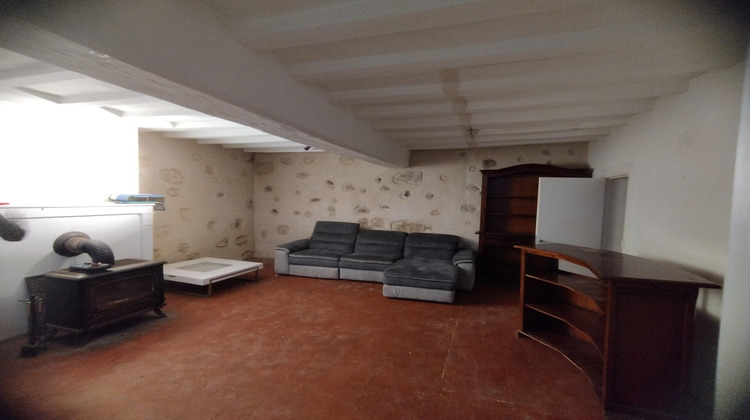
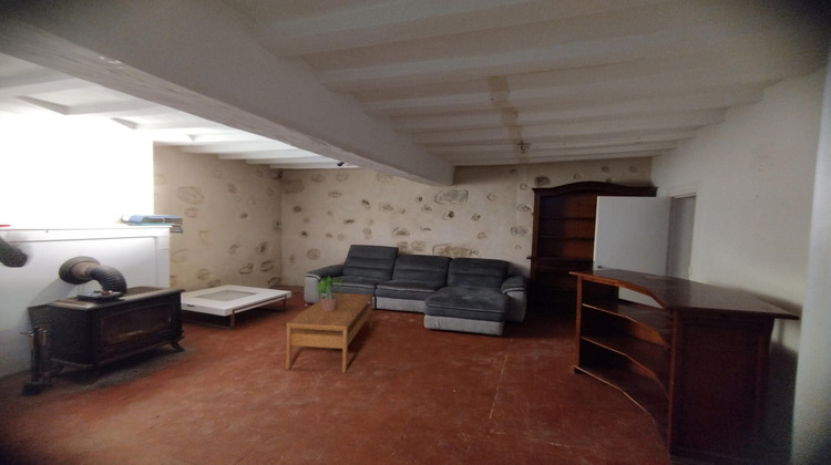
+ potted plant [312,276,346,311]
+ coffee table [285,291,375,374]
